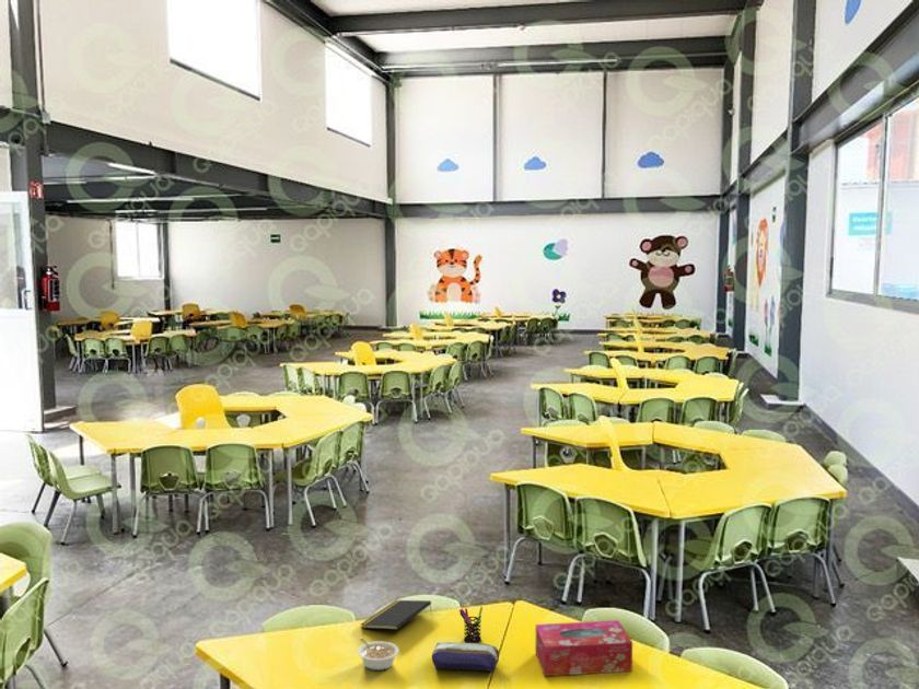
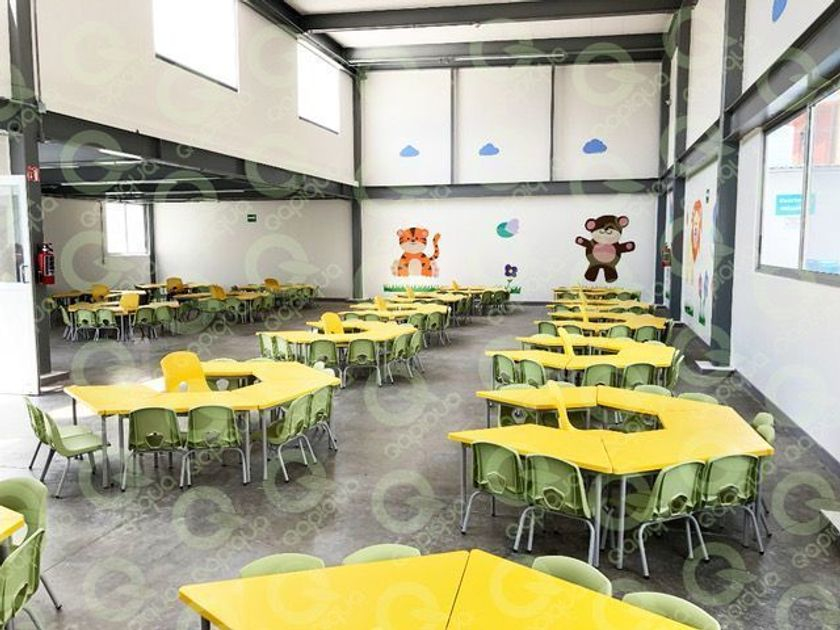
- legume [357,637,400,672]
- tissue box [534,619,633,677]
- pen holder [458,606,484,643]
- pencil case [431,641,500,673]
- notepad [360,599,432,631]
